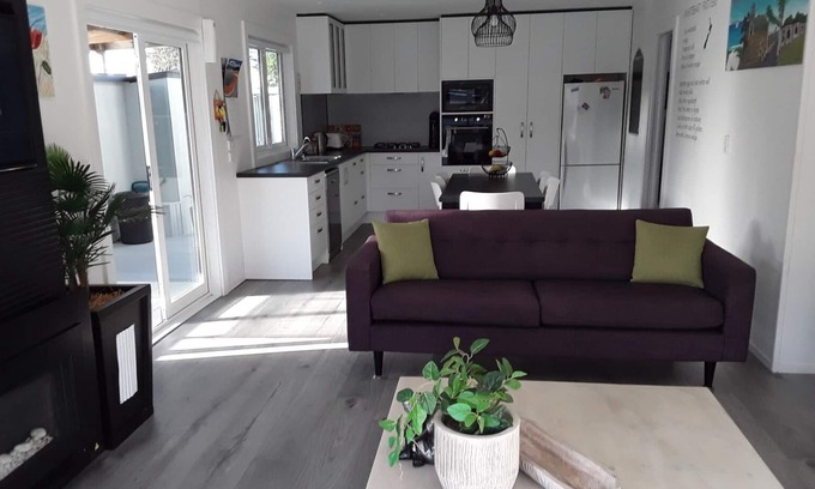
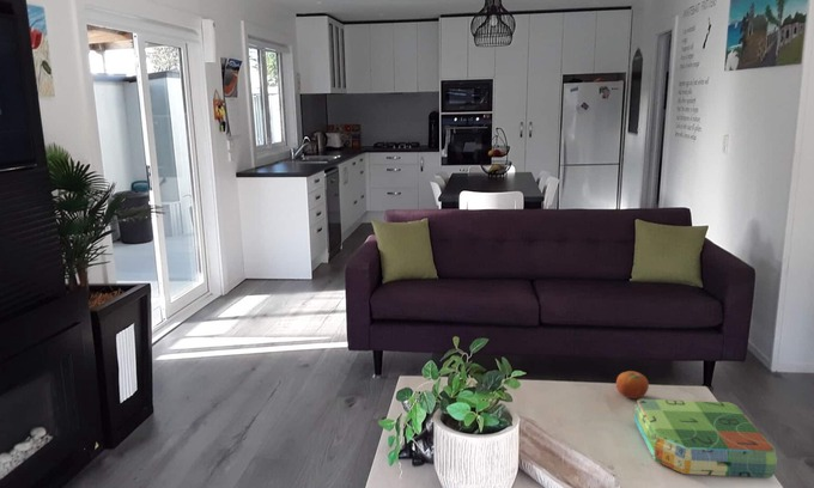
+ board game [633,398,779,480]
+ fruit [615,370,650,399]
